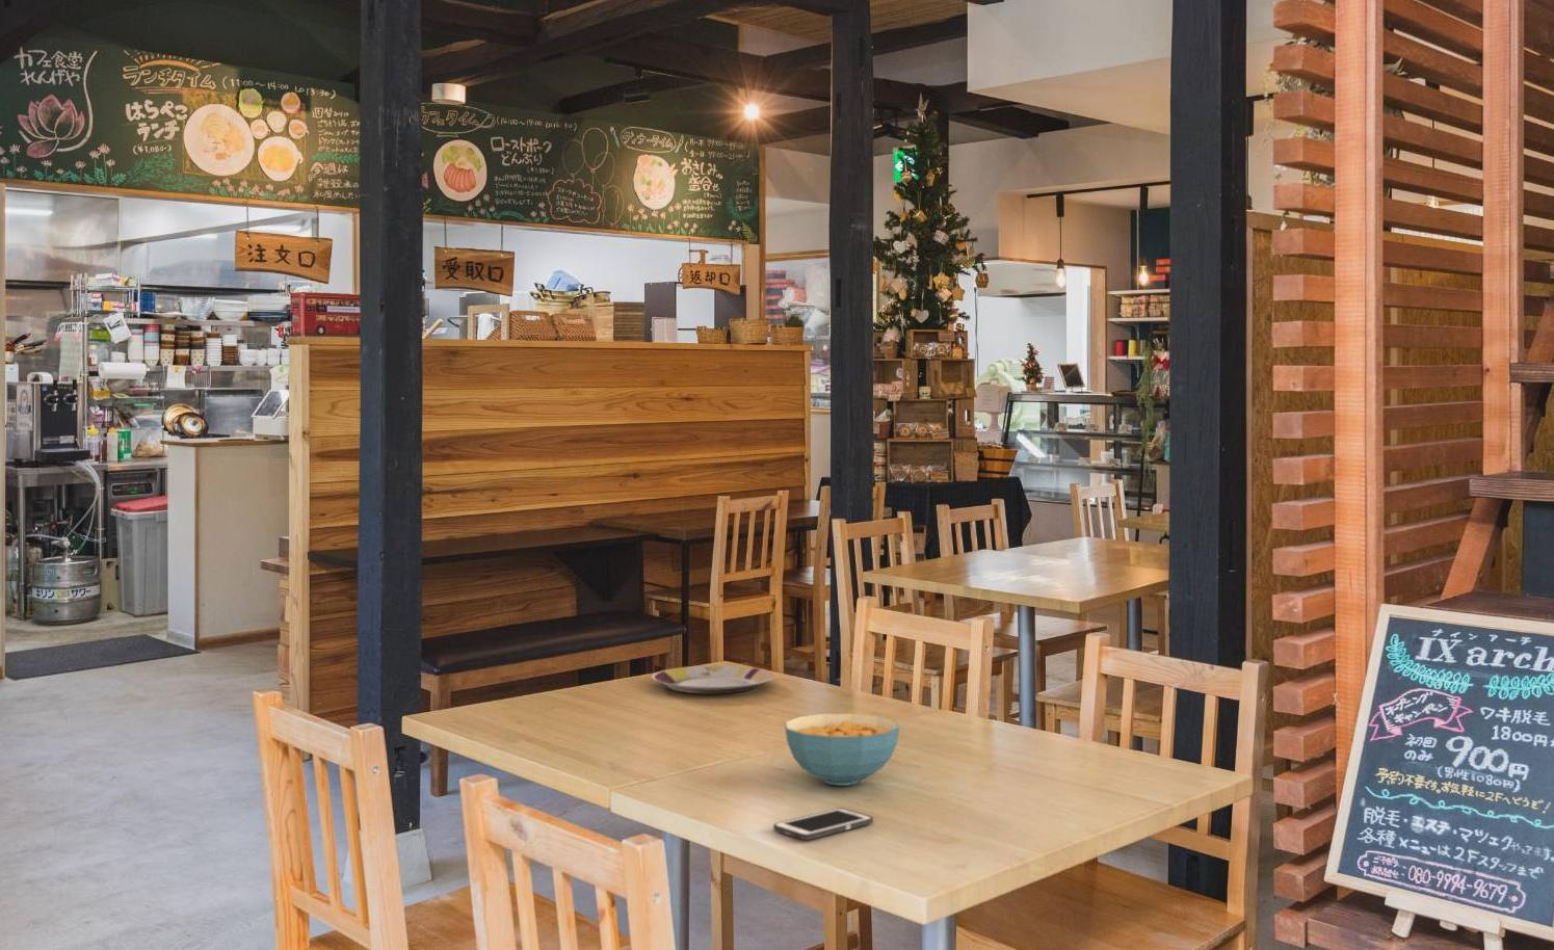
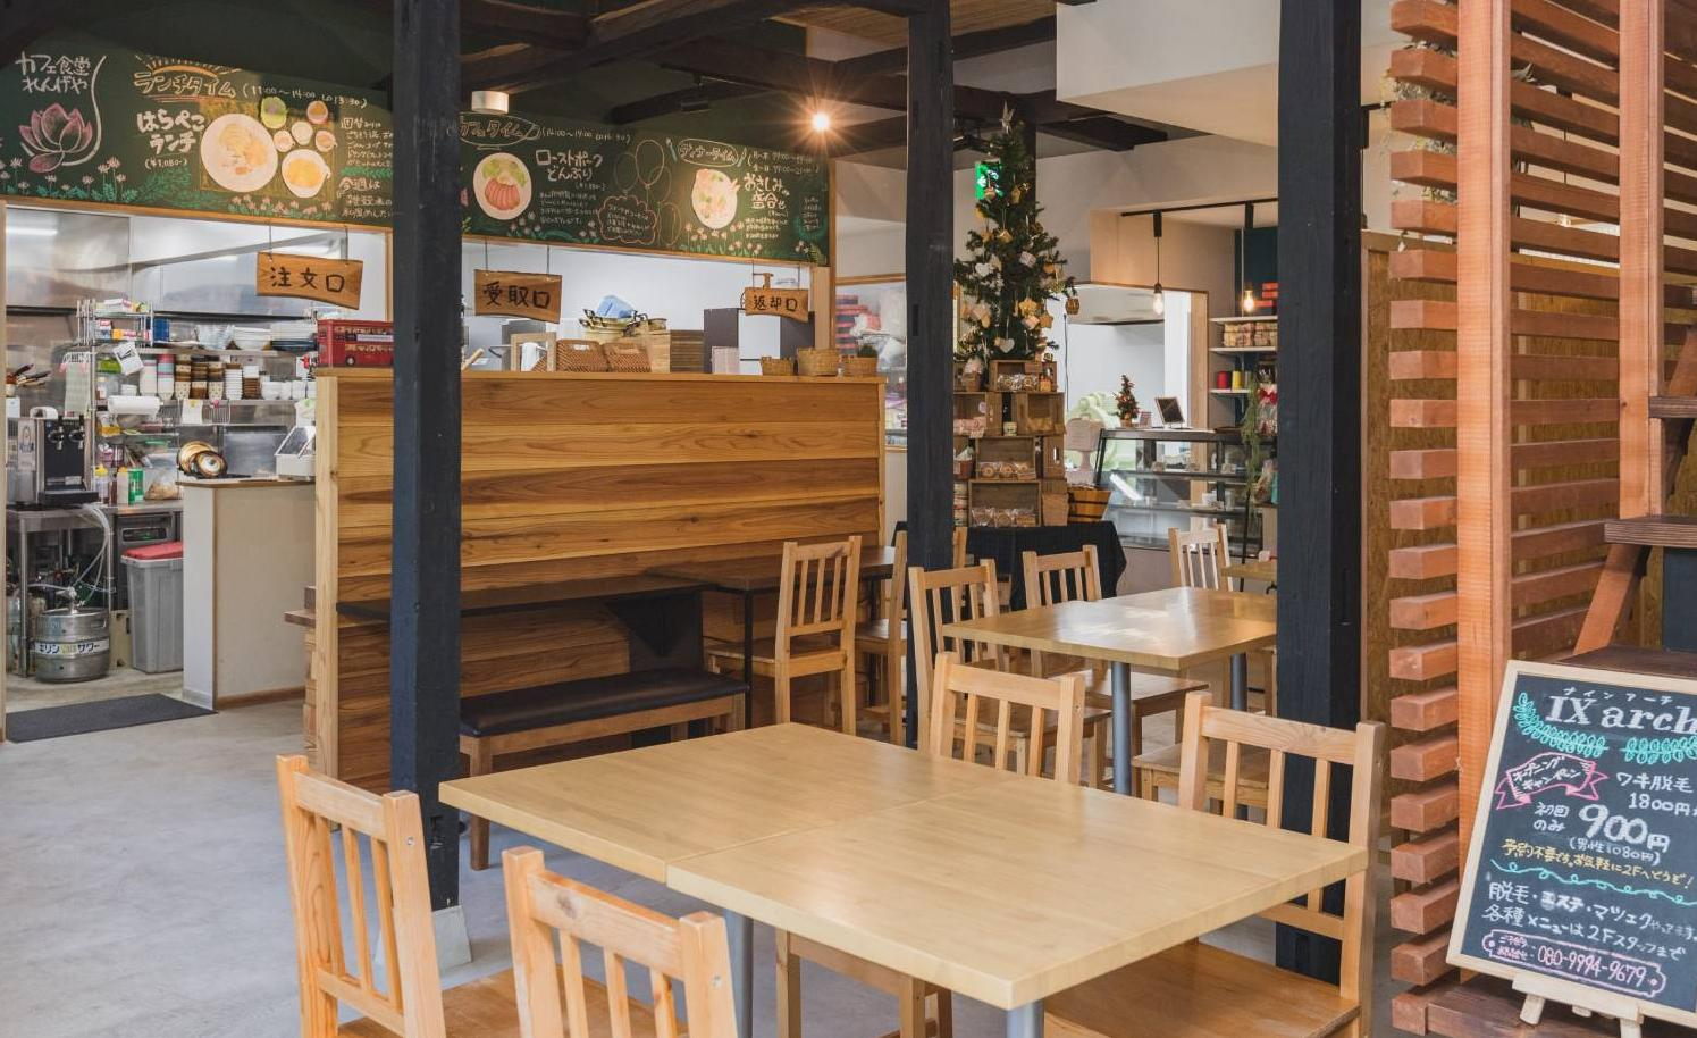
- cell phone [773,808,875,841]
- cereal bowl [784,713,900,787]
- plate [650,664,776,695]
